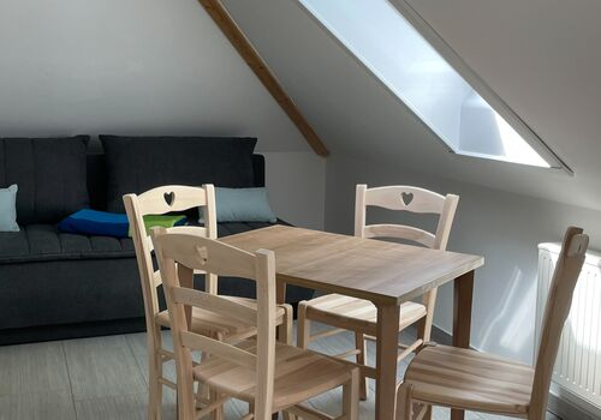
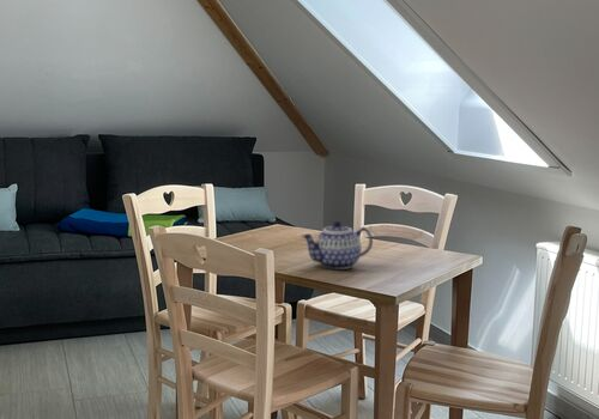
+ teapot [301,219,374,271]
